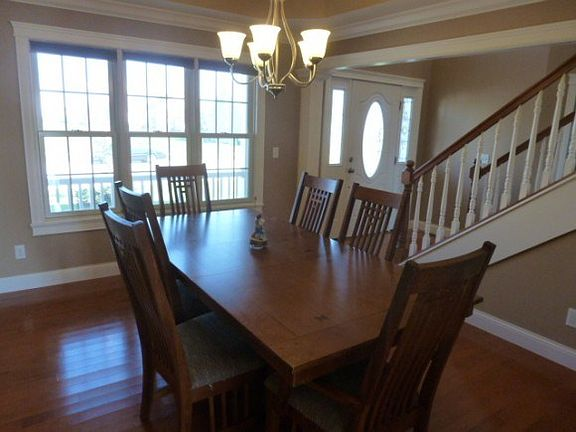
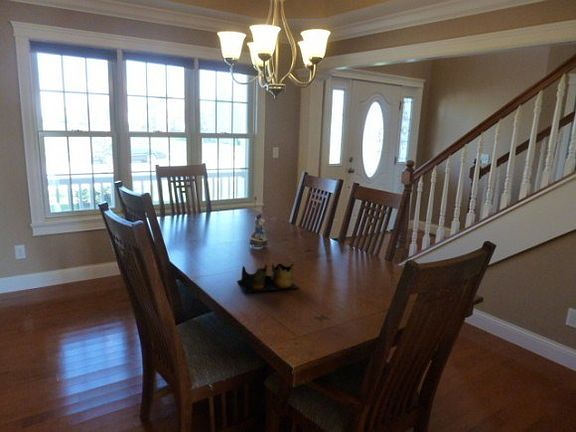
+ decorative bowl [236,262,299,293]
